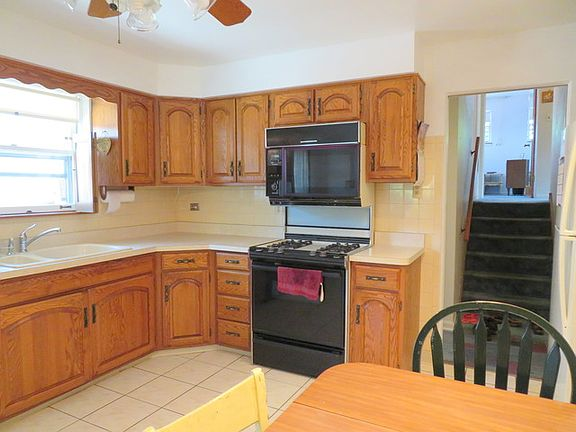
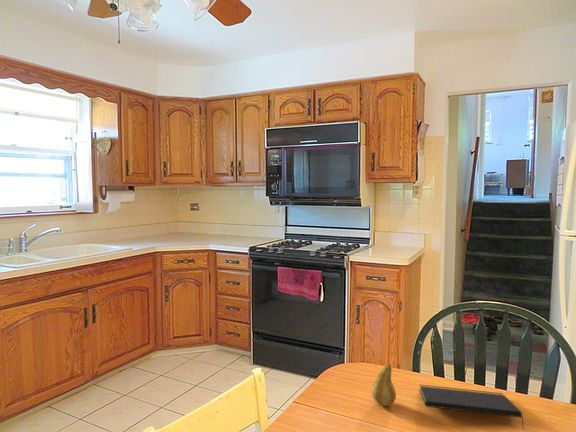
+ fruit [370,363,397,407]
+ notepad [419,384,525,430]
